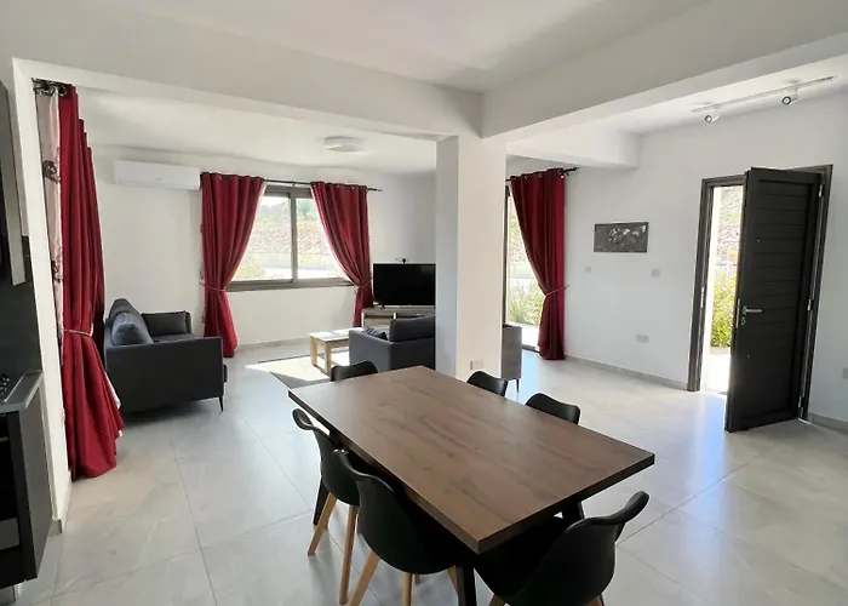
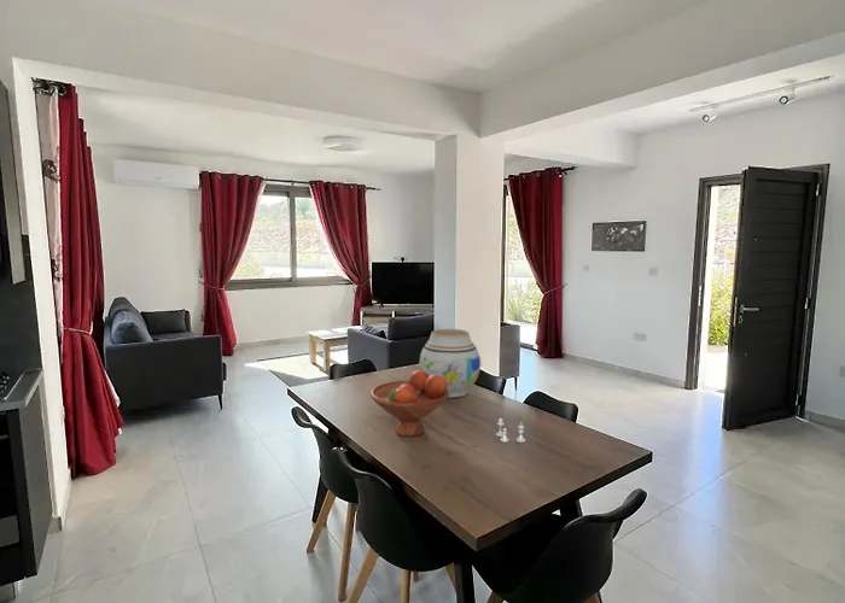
+ fruit bowl [369,369,449,438]
+ salt and pepper shaker set [495,417,526,444]
+ vase [419,328,482,399]
